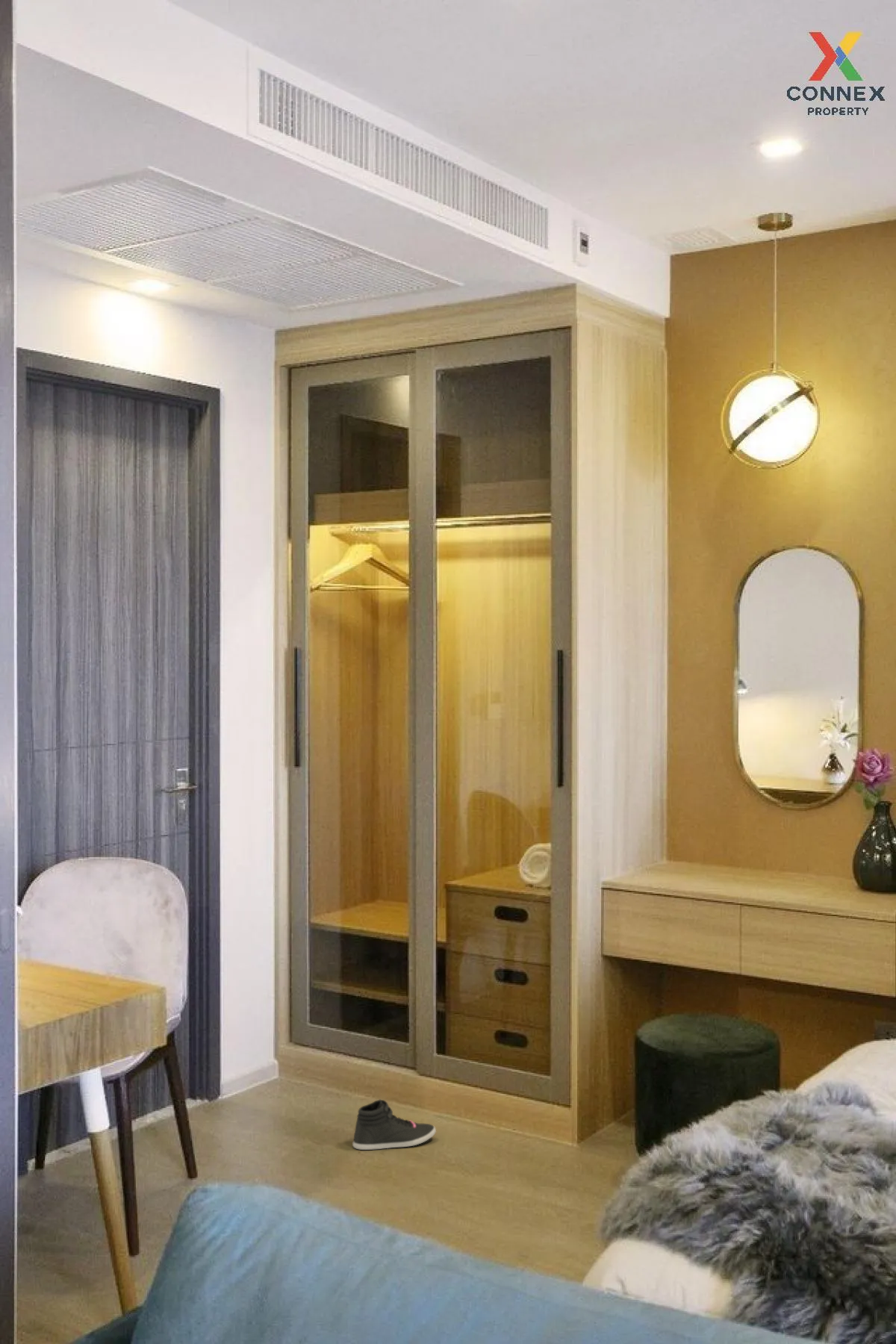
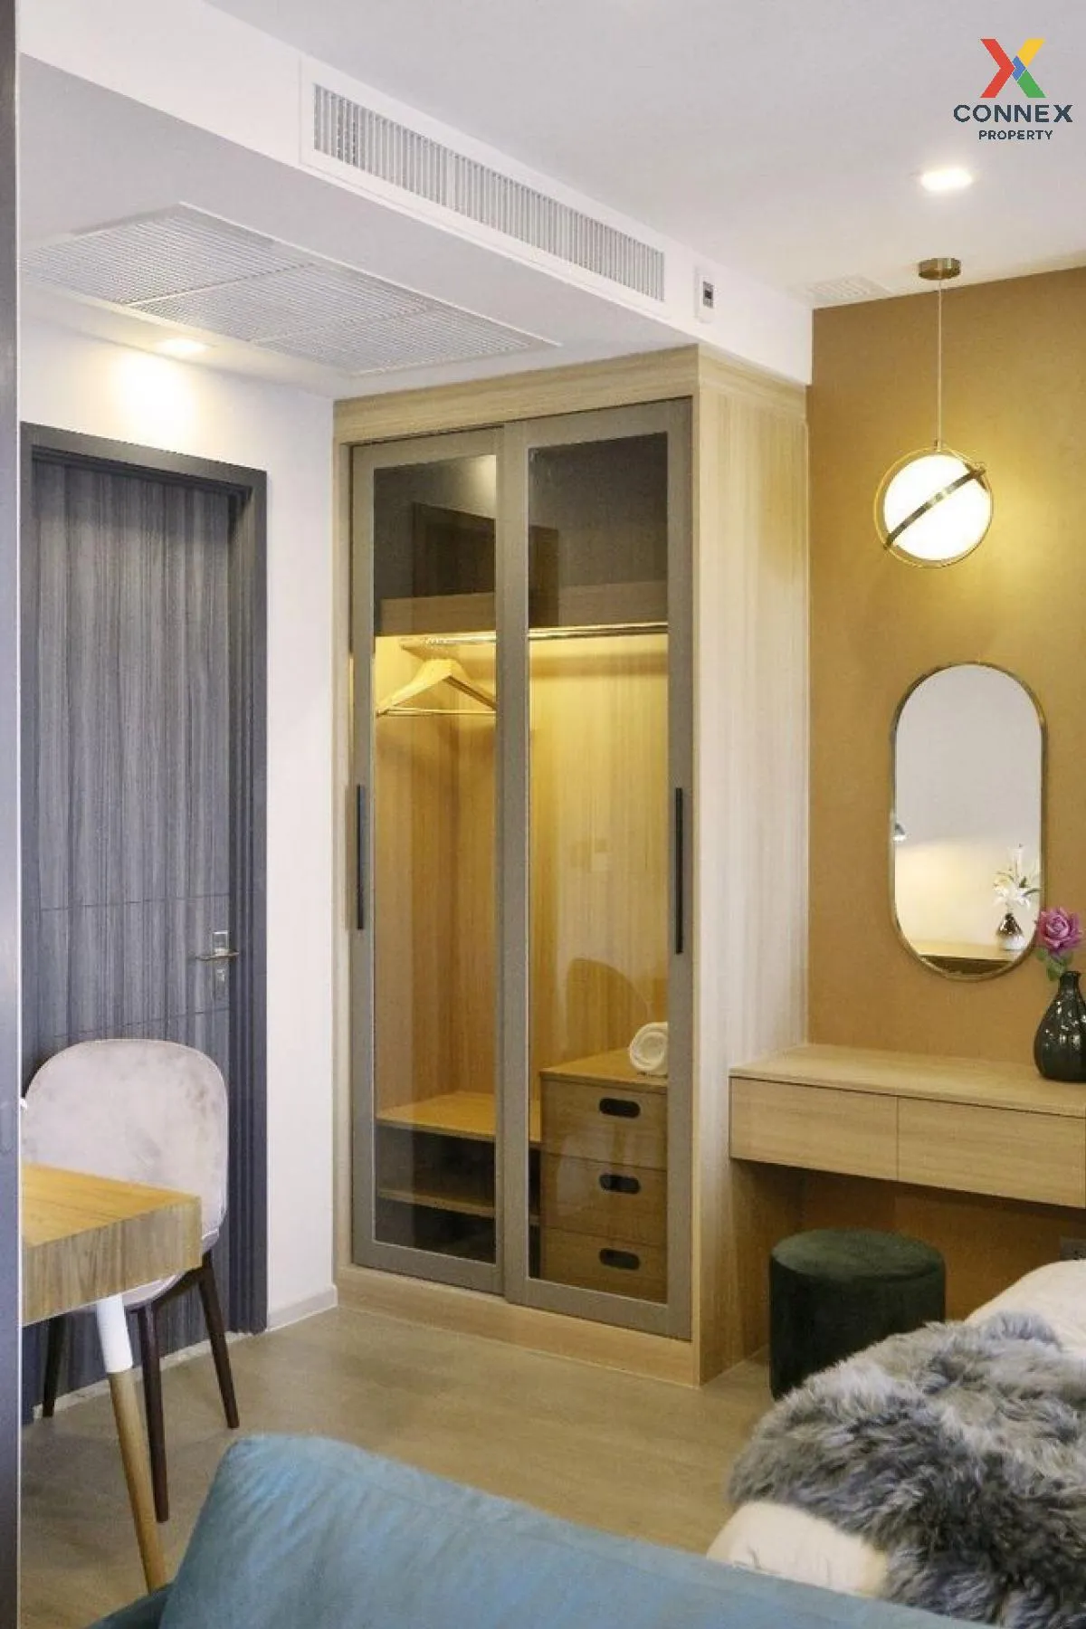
- sneaker [352,1098,437,1151]
